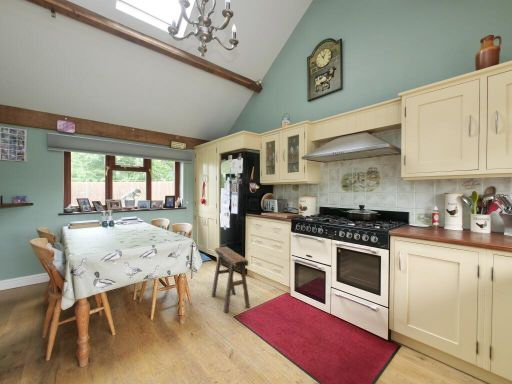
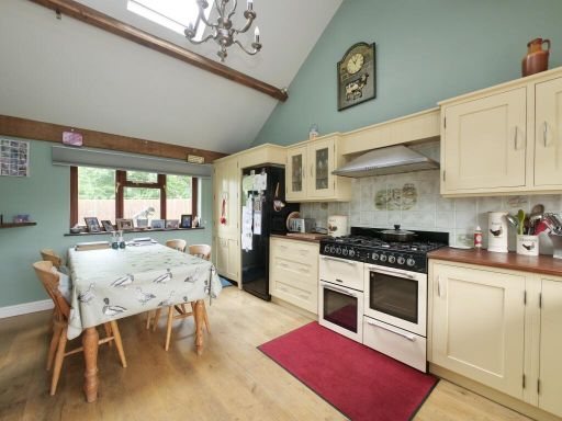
- stool [210,246,251,314]
